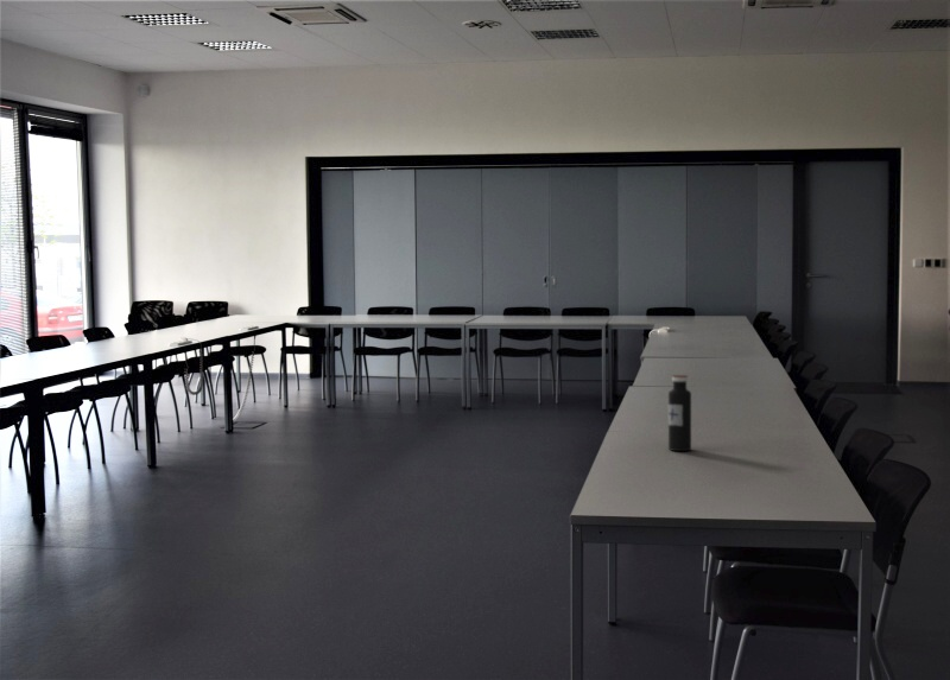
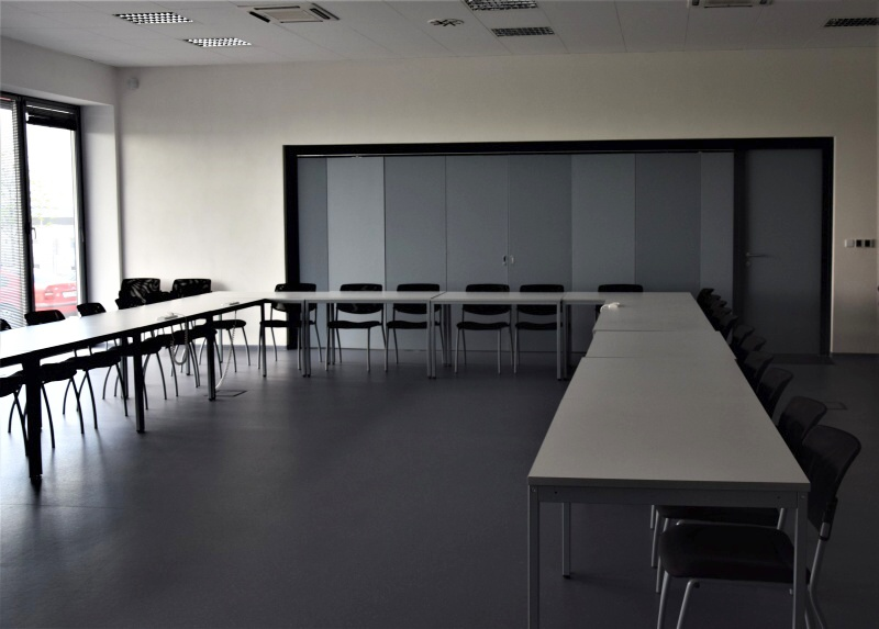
- water bottle [667,374,692,452]
